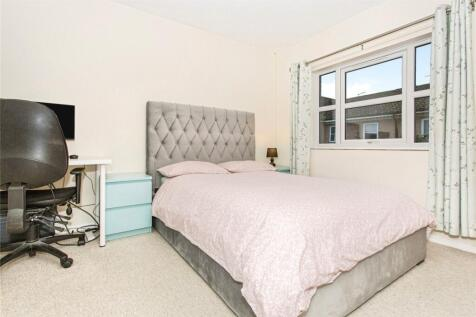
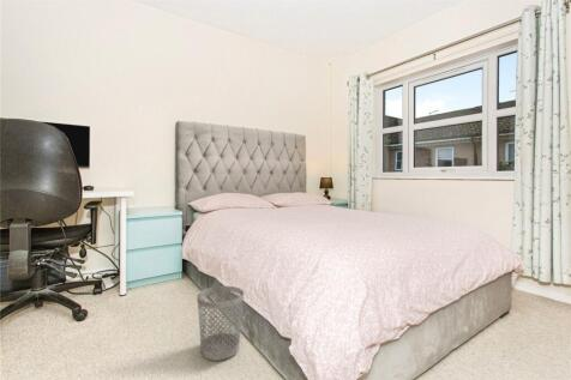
+ wastebasket [196,285,245,362]
